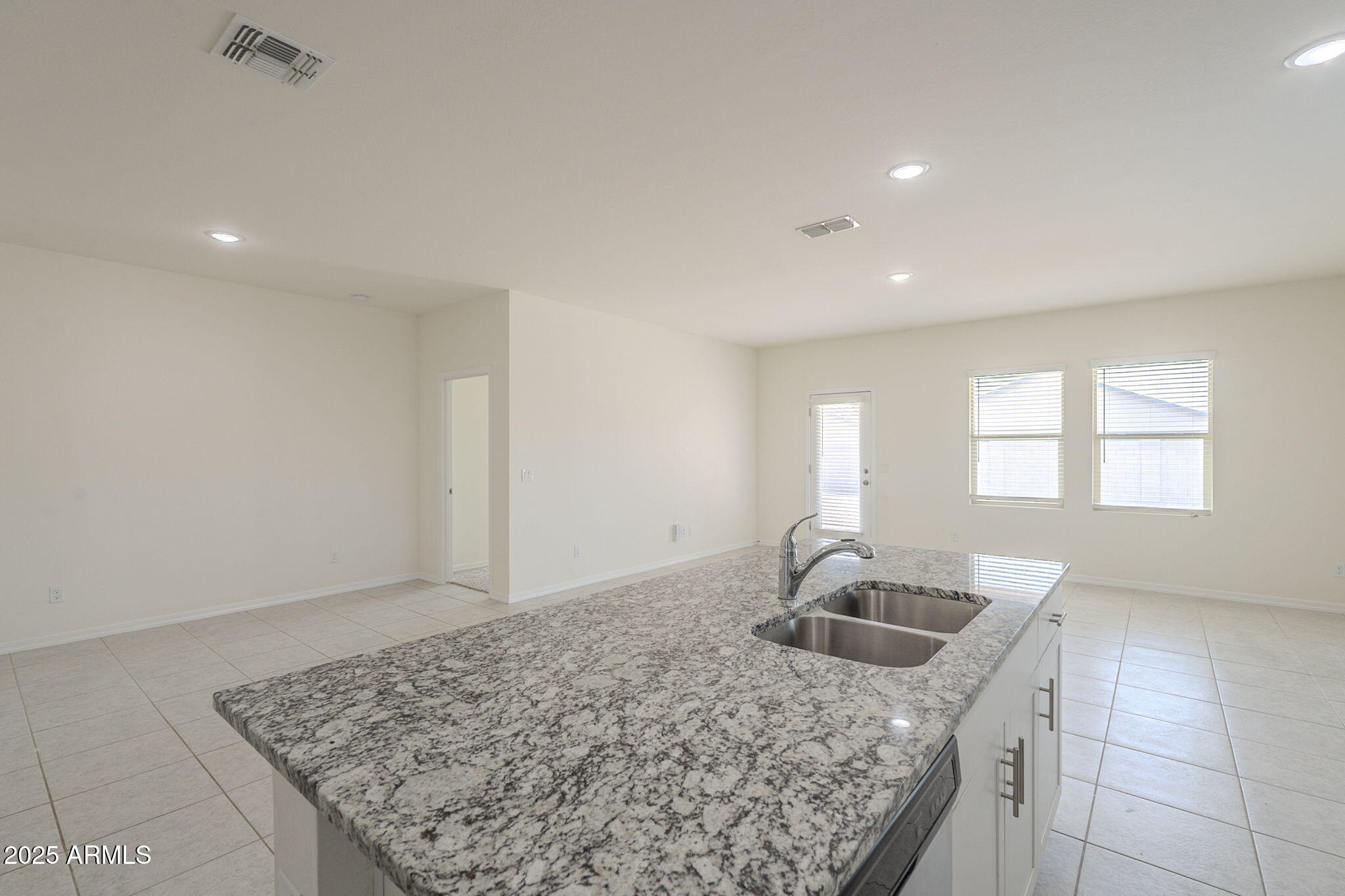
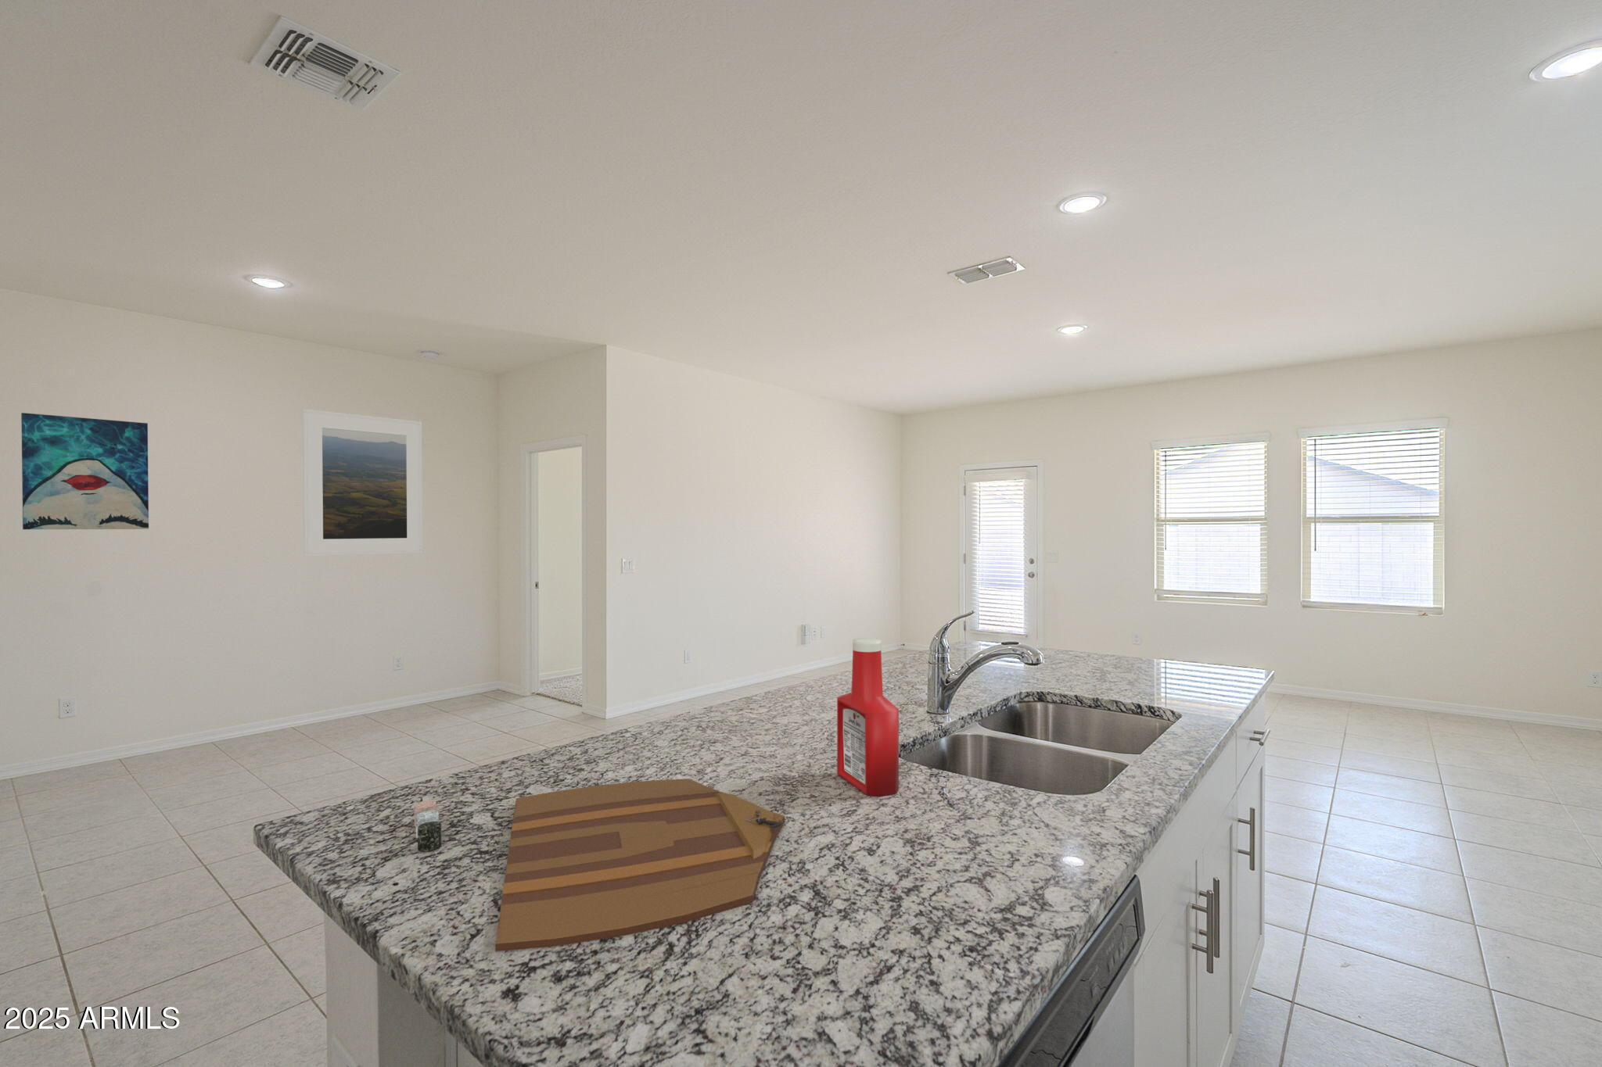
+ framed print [303,408,423,557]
+ candle [413,800,442,851]
+ cutting board [494,778,785,953]
+ wall art [20,412,149,530]
+ soap bottle [836,638,899,798]
